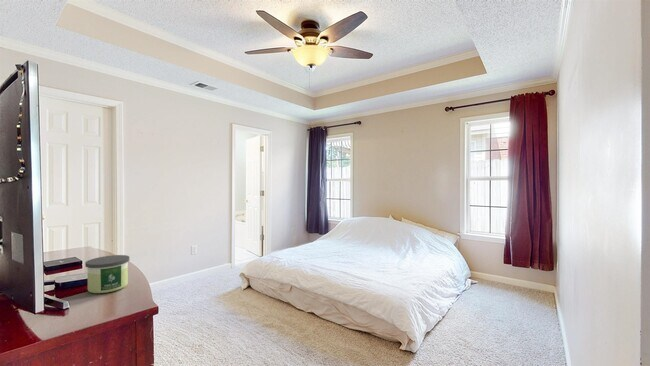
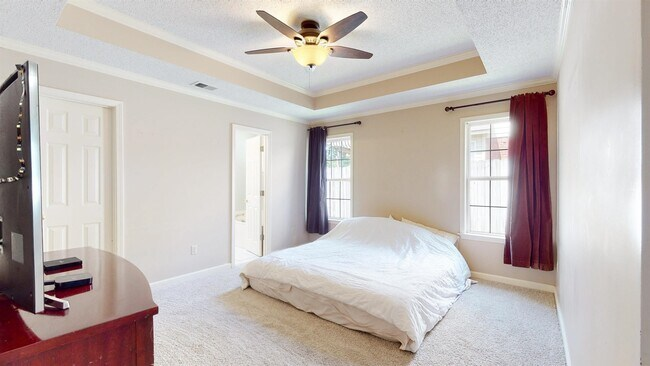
- candle [84,254,130,294]
